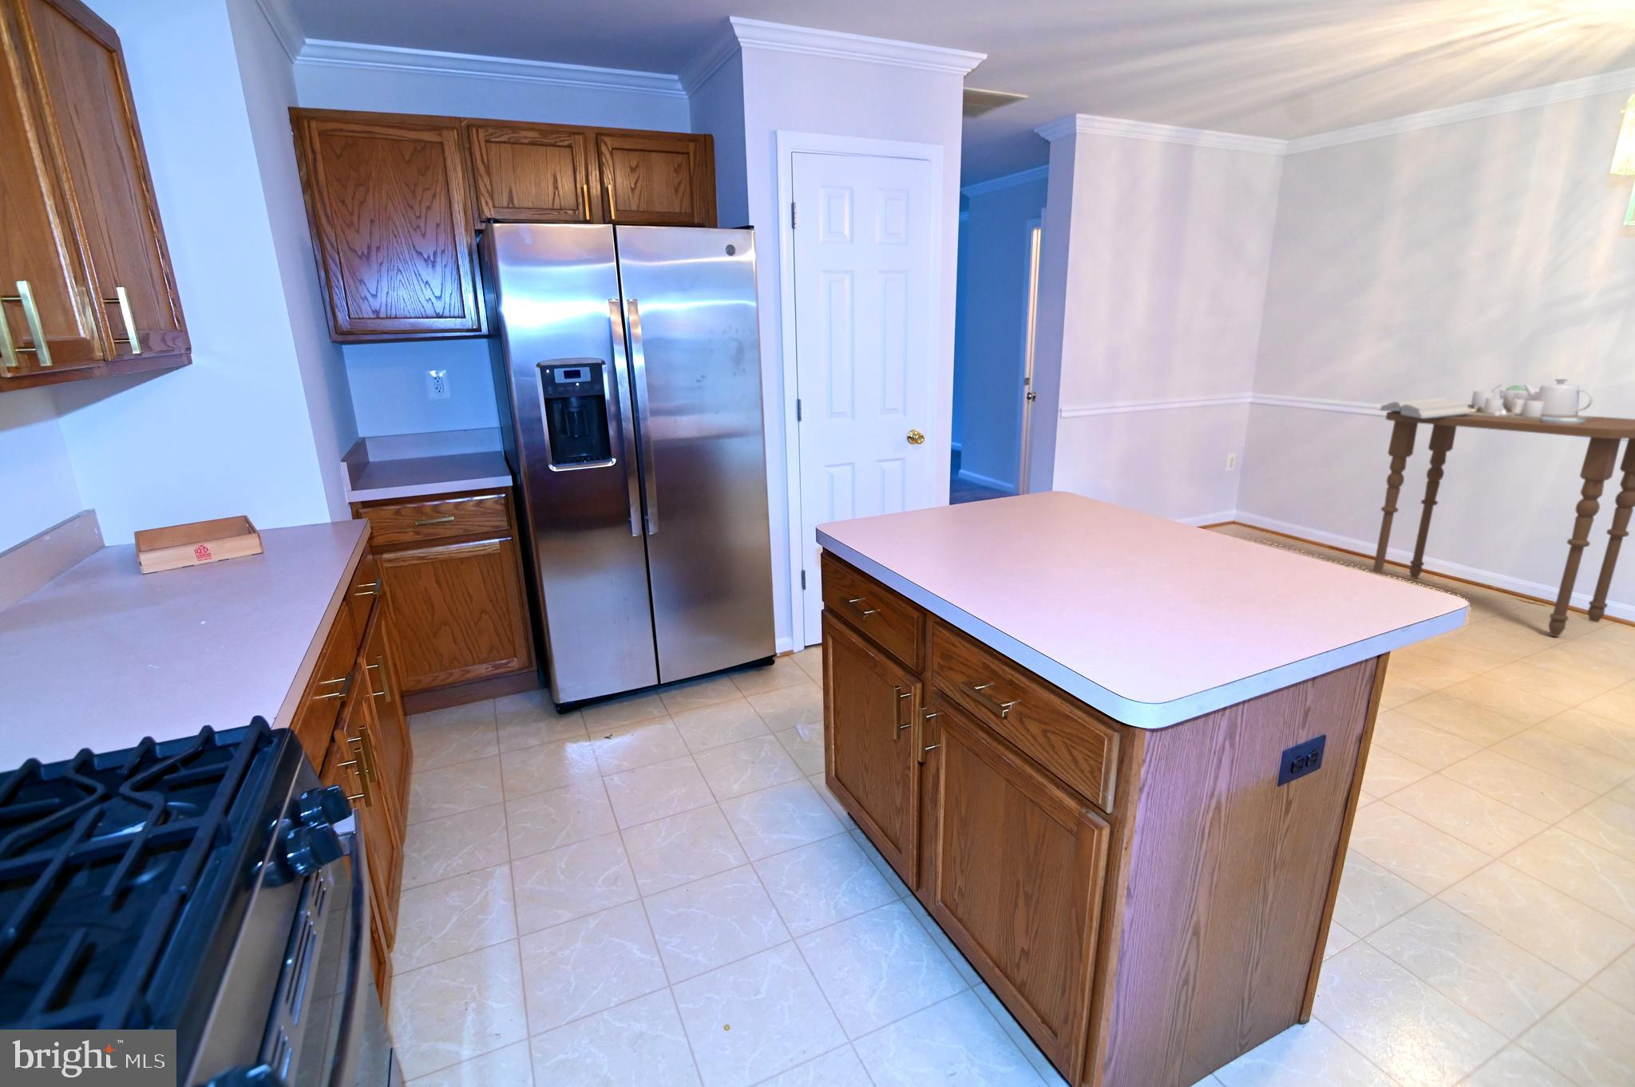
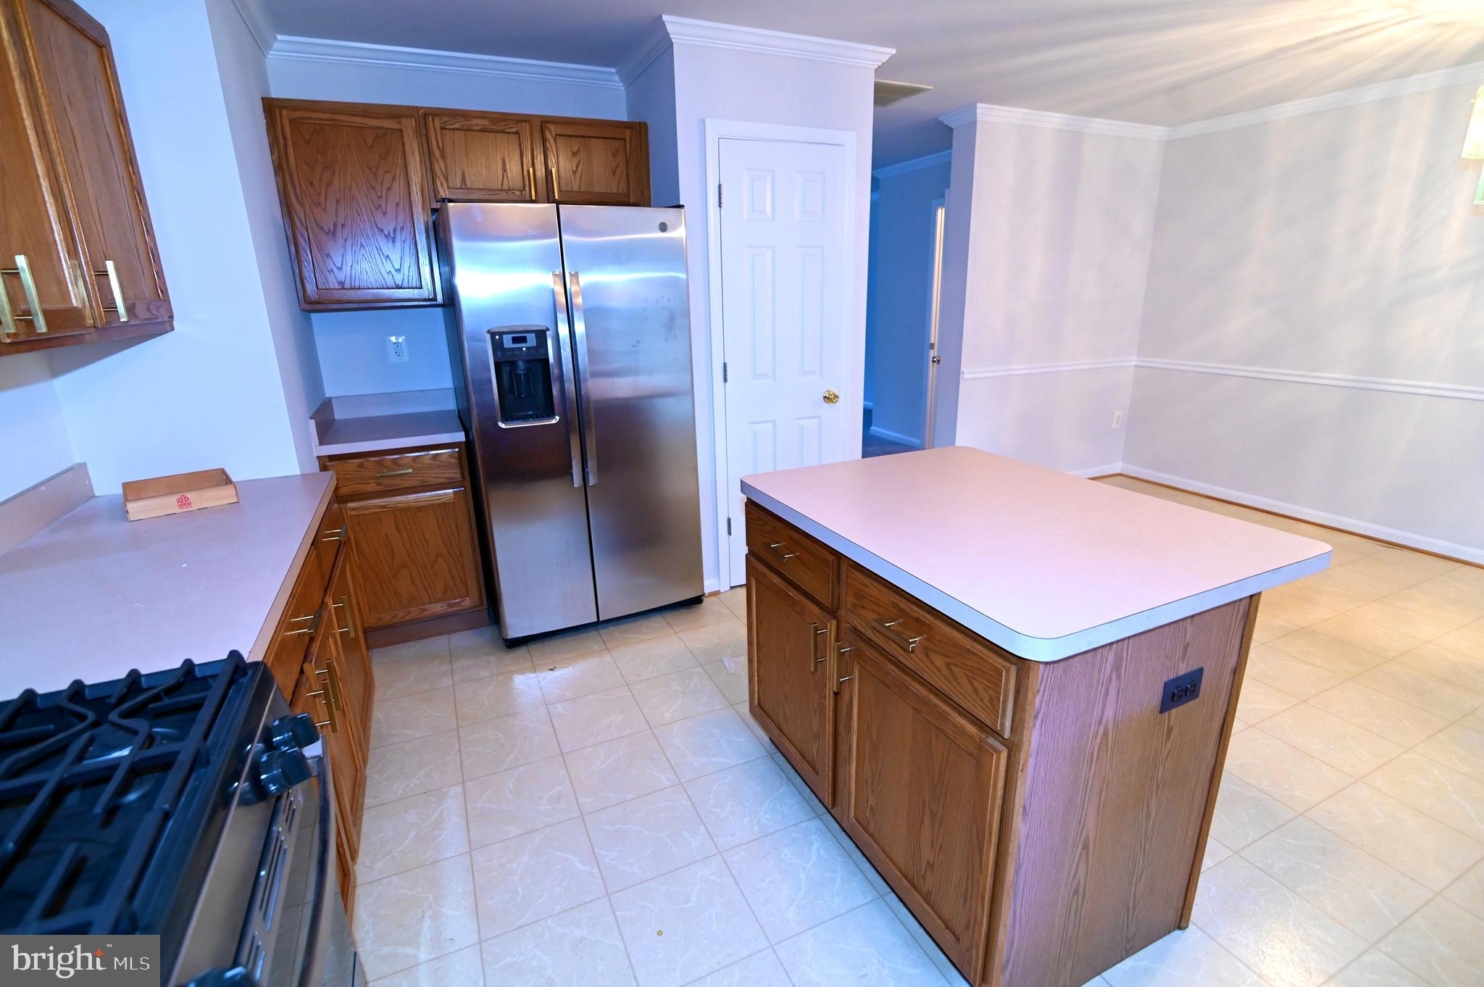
- side table [1369,379,1635,638]
